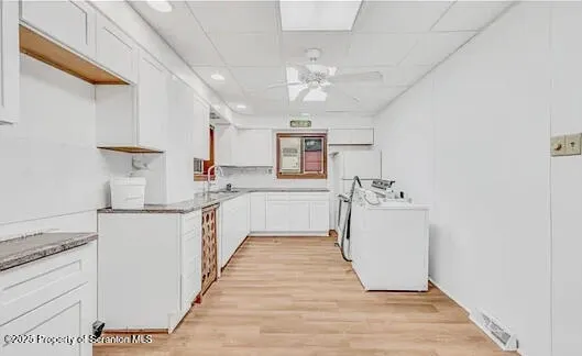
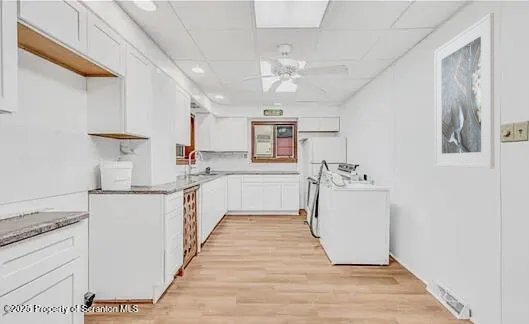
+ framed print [434,12,495,170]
